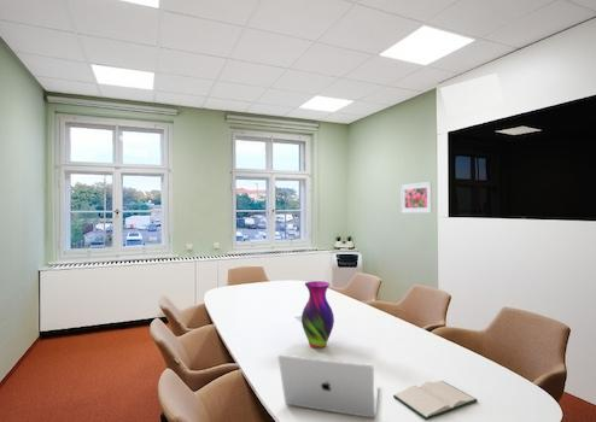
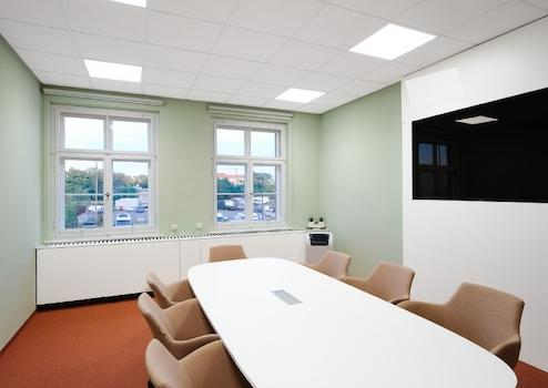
- laptop [277,353,380,420]
- hardback book [392,380,479,421]
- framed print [399,181,433,215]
- vase [300,280,335,350]
